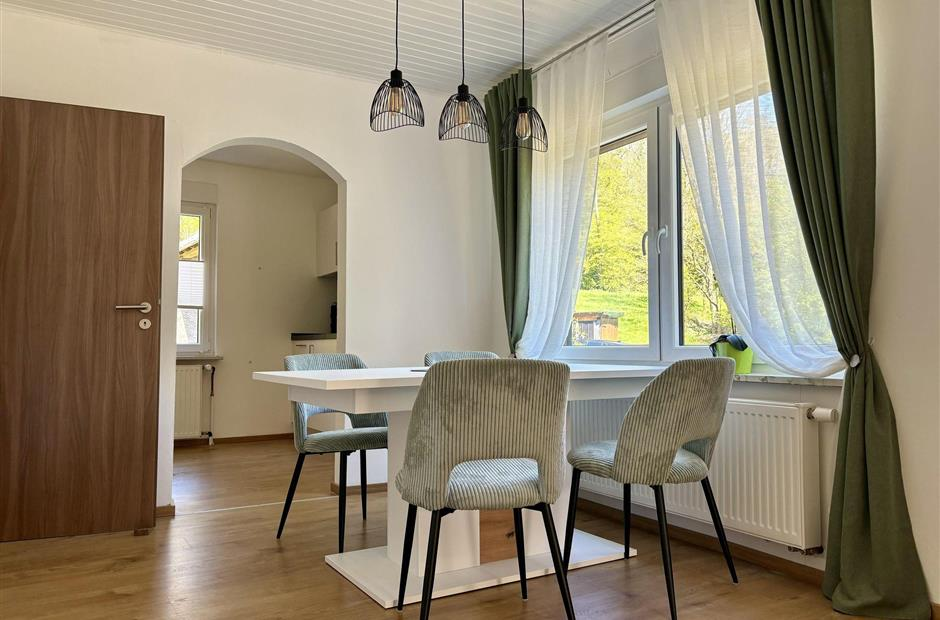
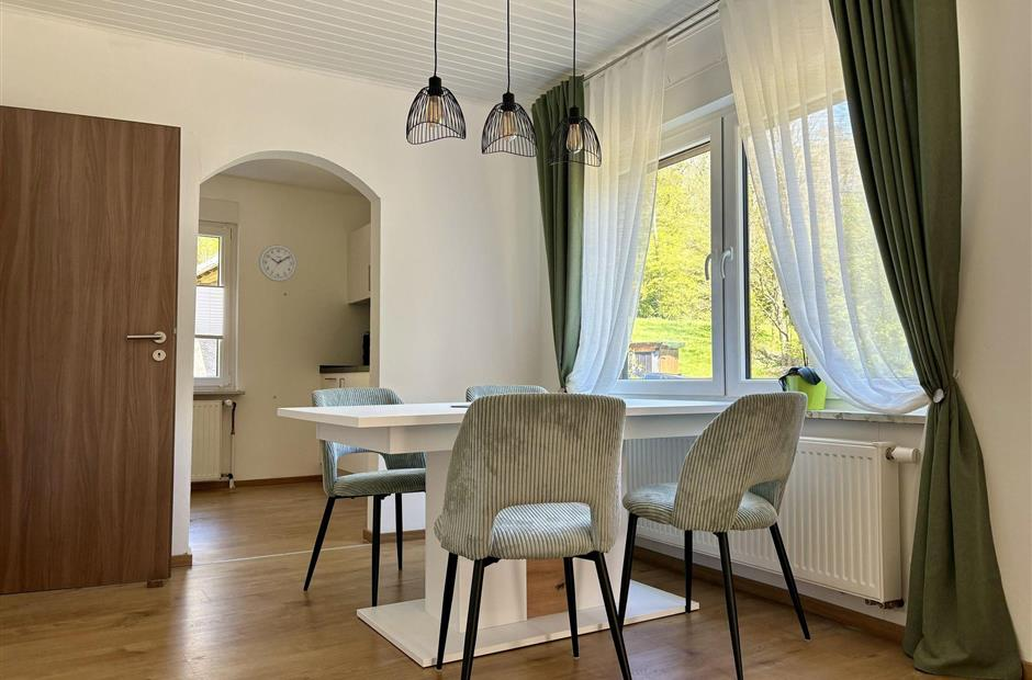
+ wall clock [258,243,298,283]
